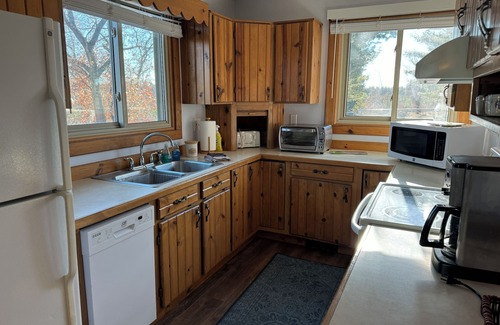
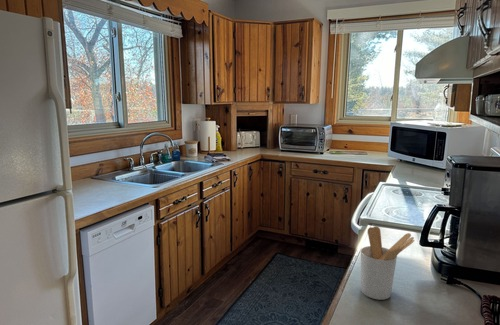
+ utensil holder [360,226,415,301]
